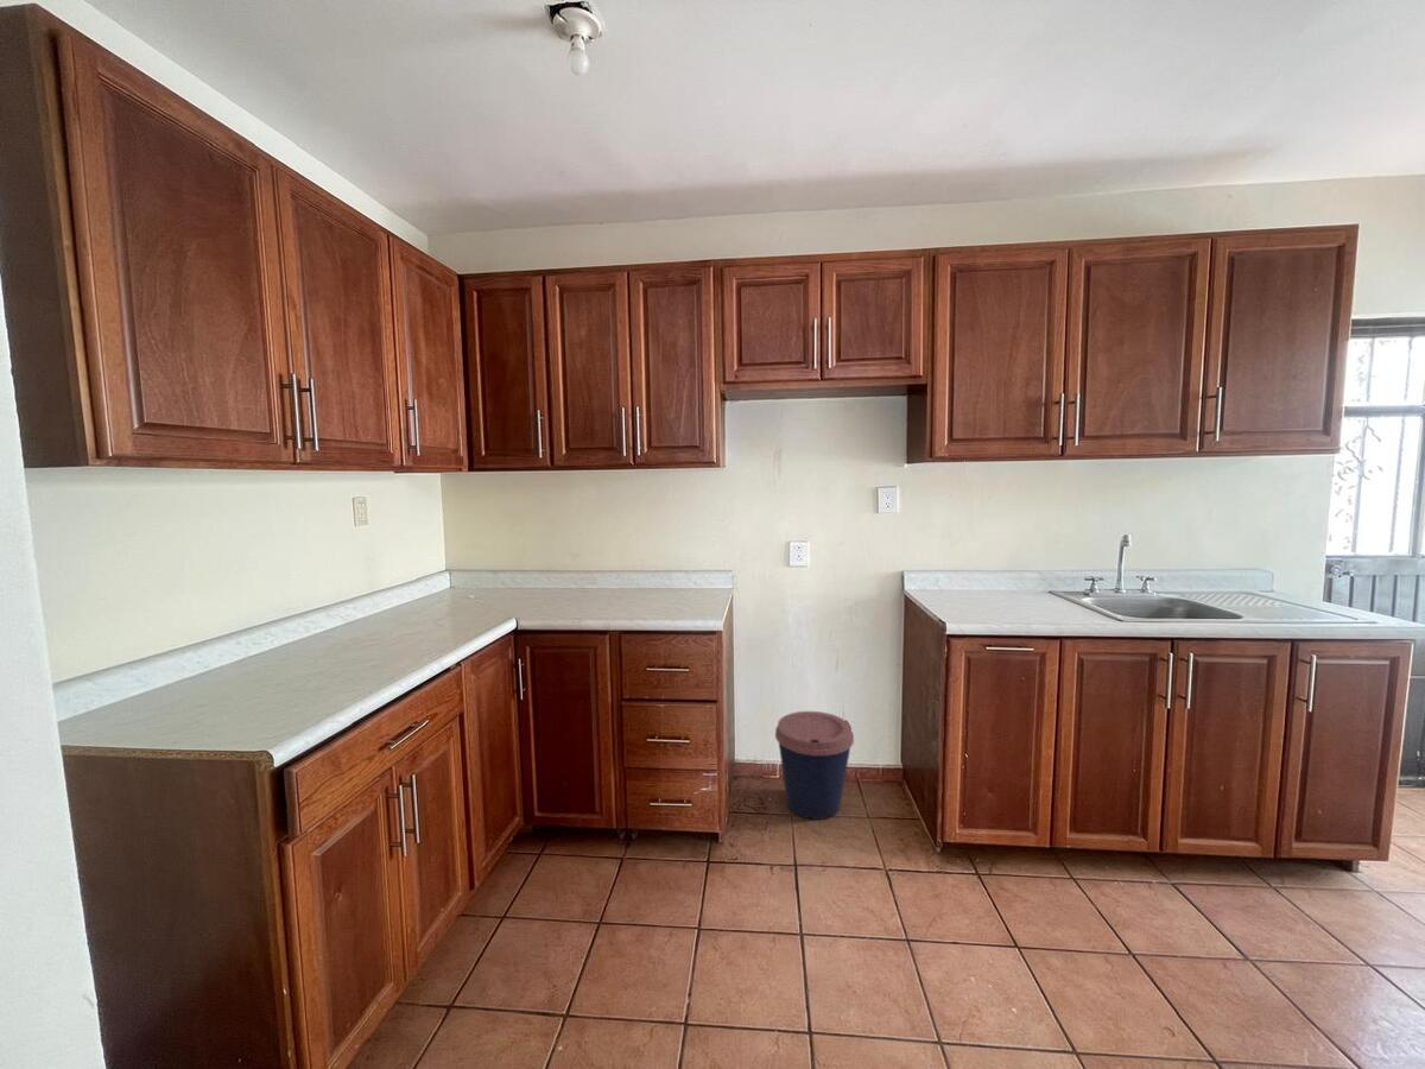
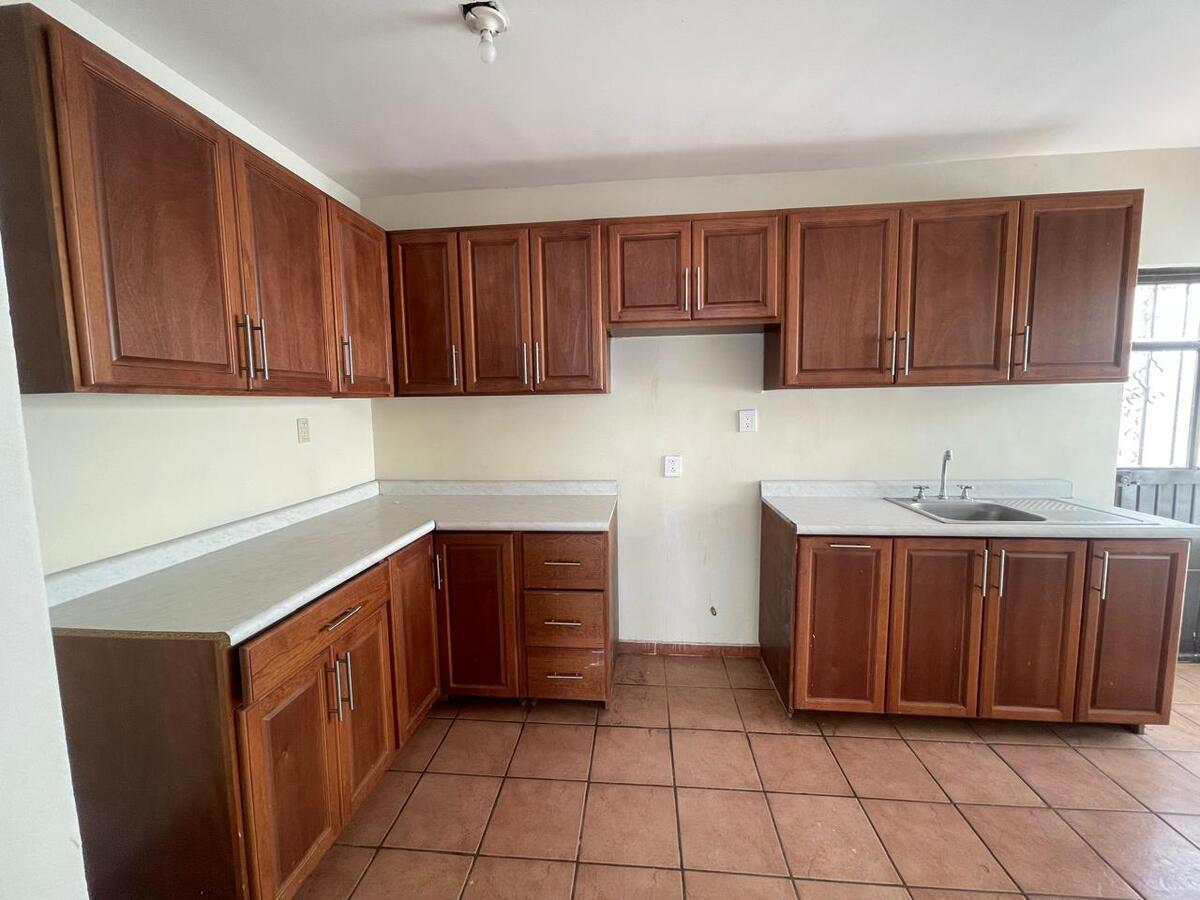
- coffee cup [774,710,855,821]
